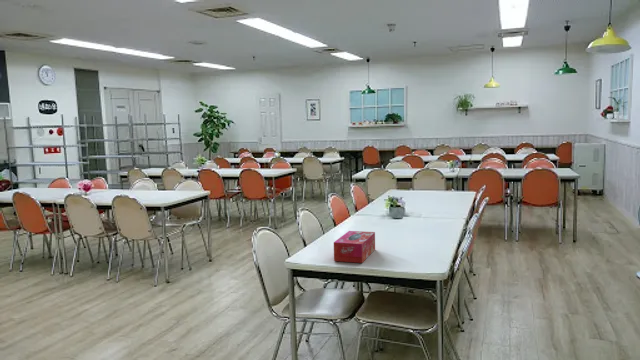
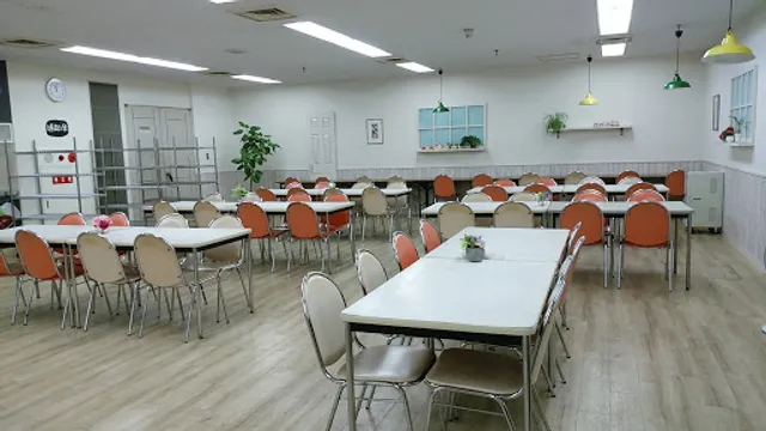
- tissue box [333,230,376,264]
